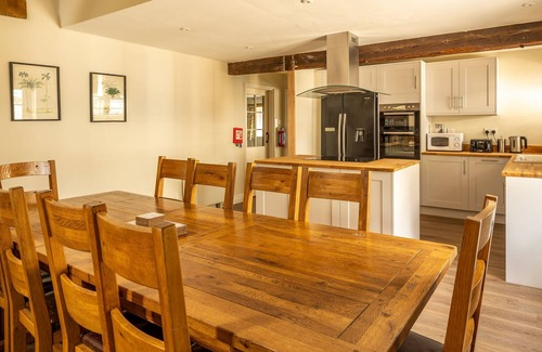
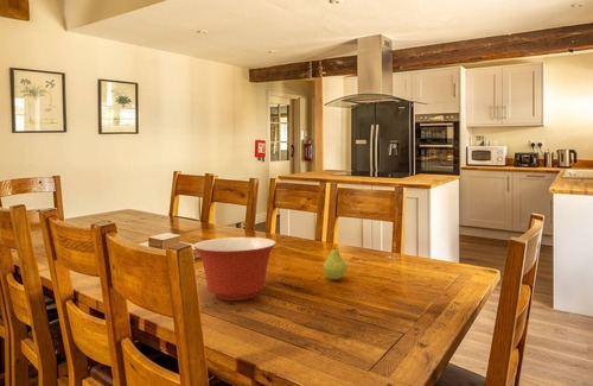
+ mixing bowl [192,236,278,302]
+ fruit [321,245,347,280]
